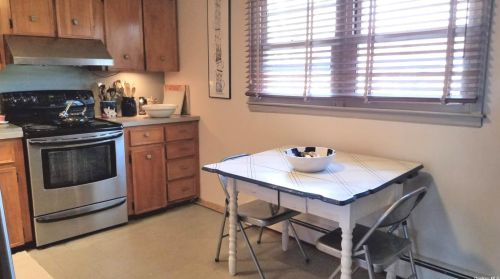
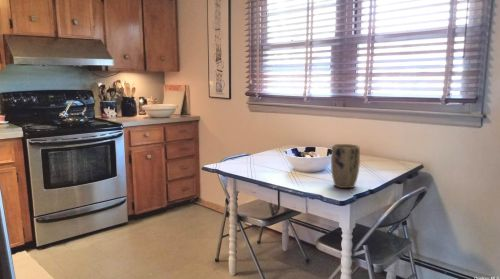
+ plant pot [330,143,361,189]
